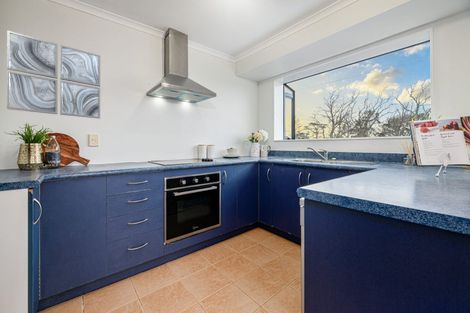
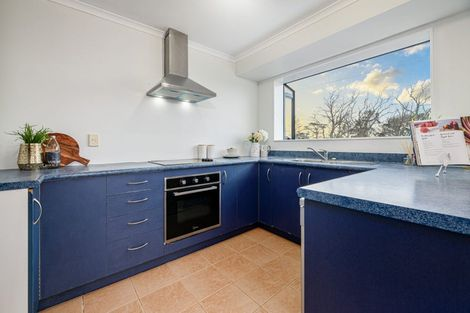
- wall art [6,29,101,120]
